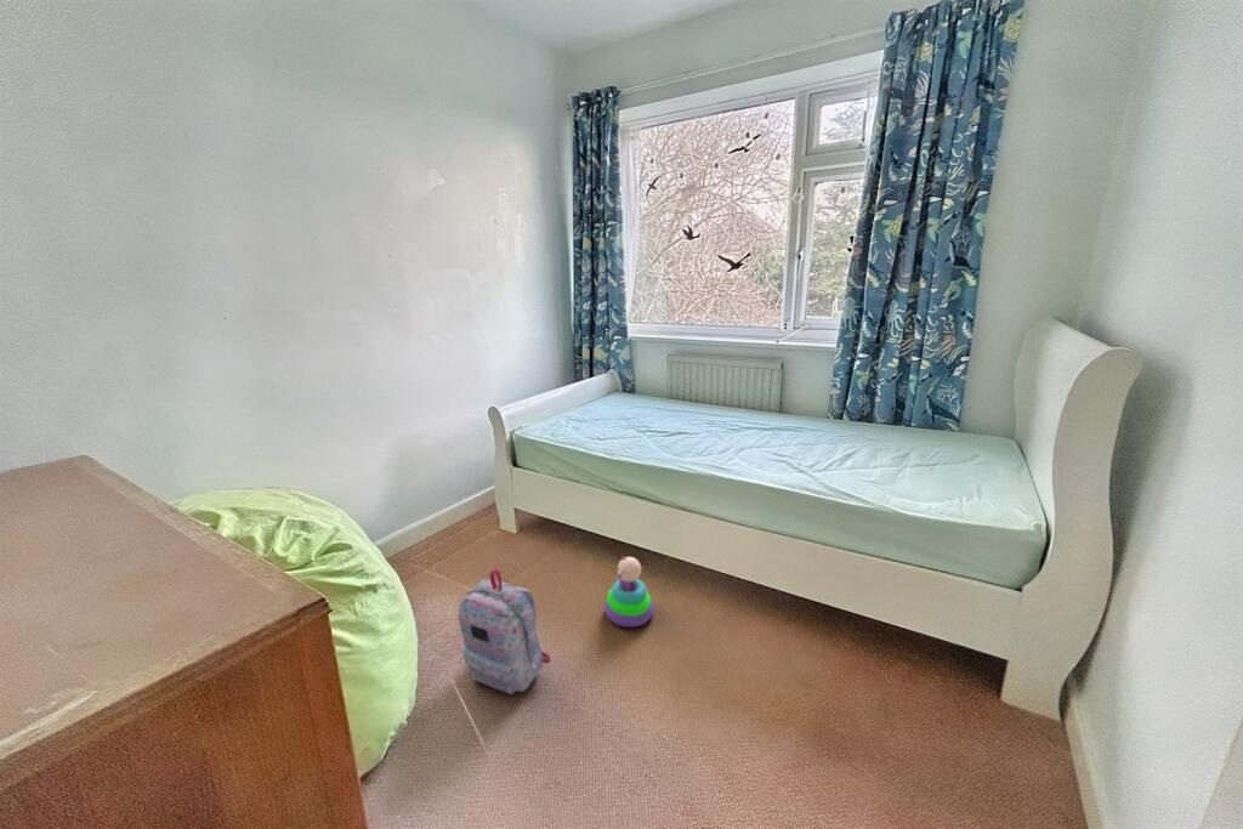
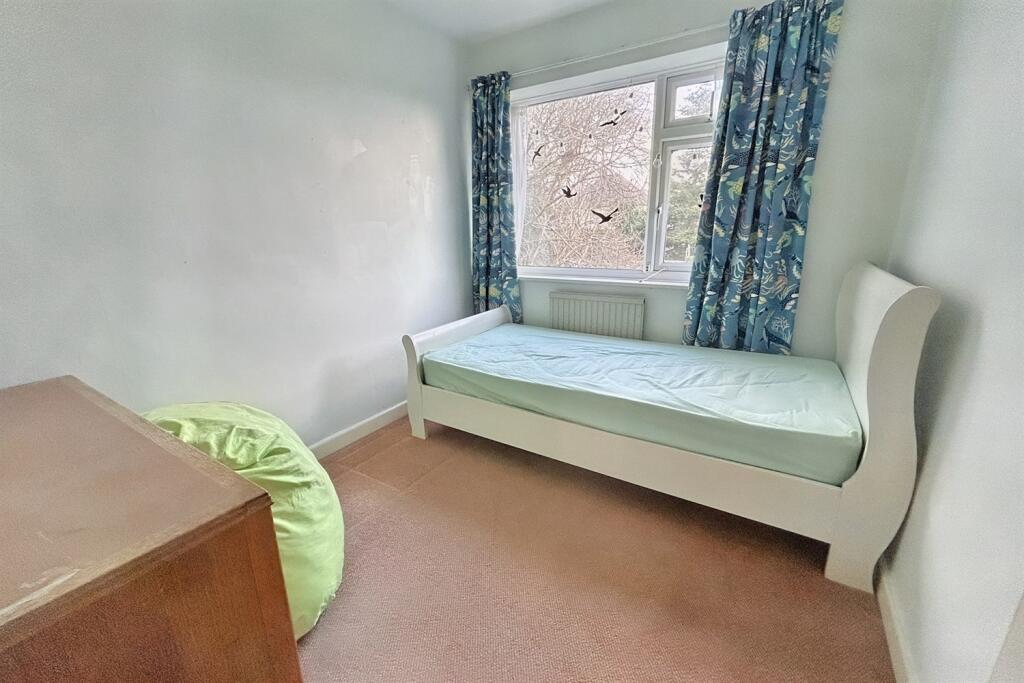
- stacking toy [603,555,655,629]
- backpack [458,567,552,695]
